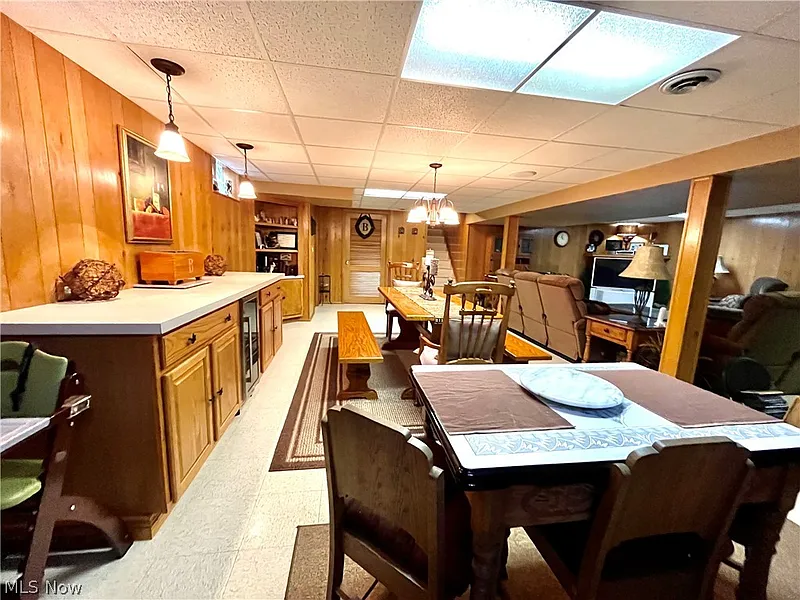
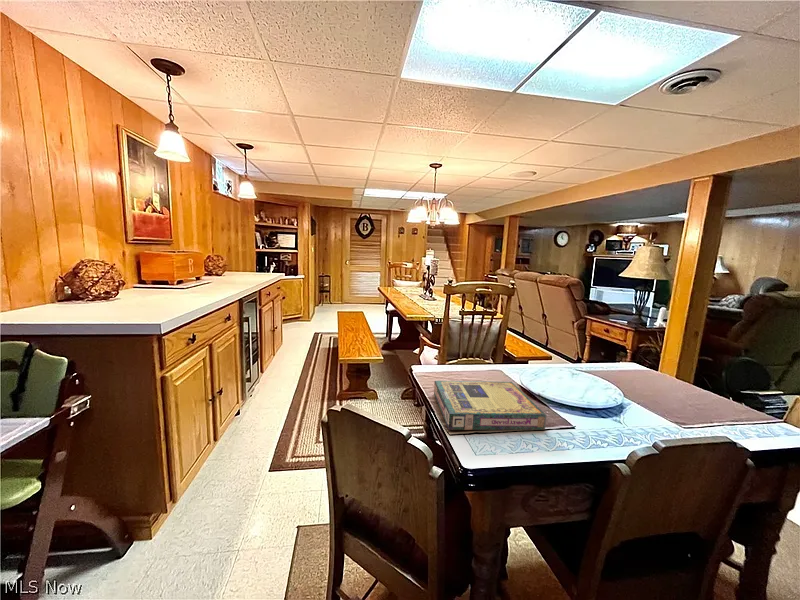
+ video game box [433,380,547,431]
